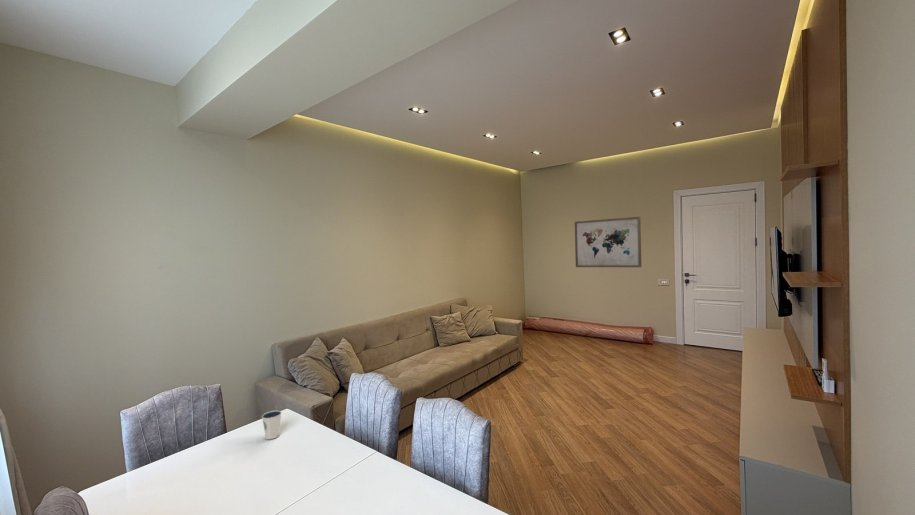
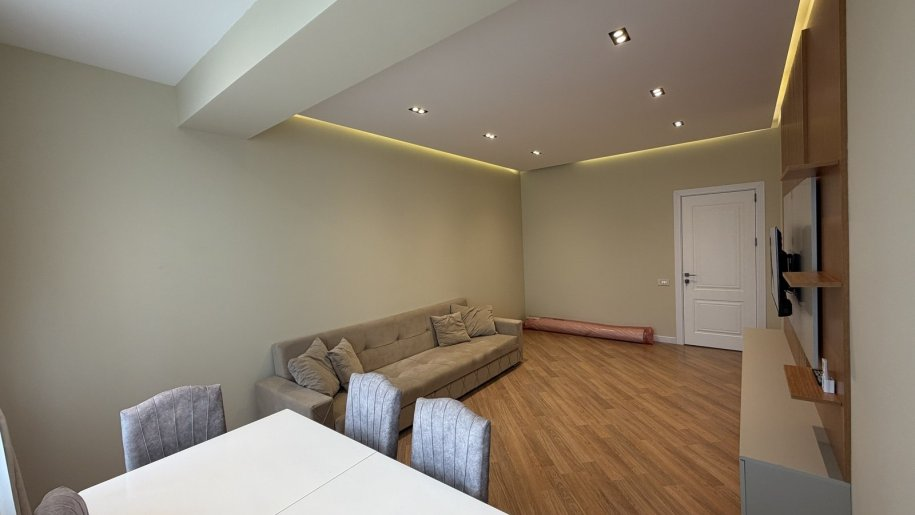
- dixie cup [261,410,282,440]
- wall art [574,216,642,268]
